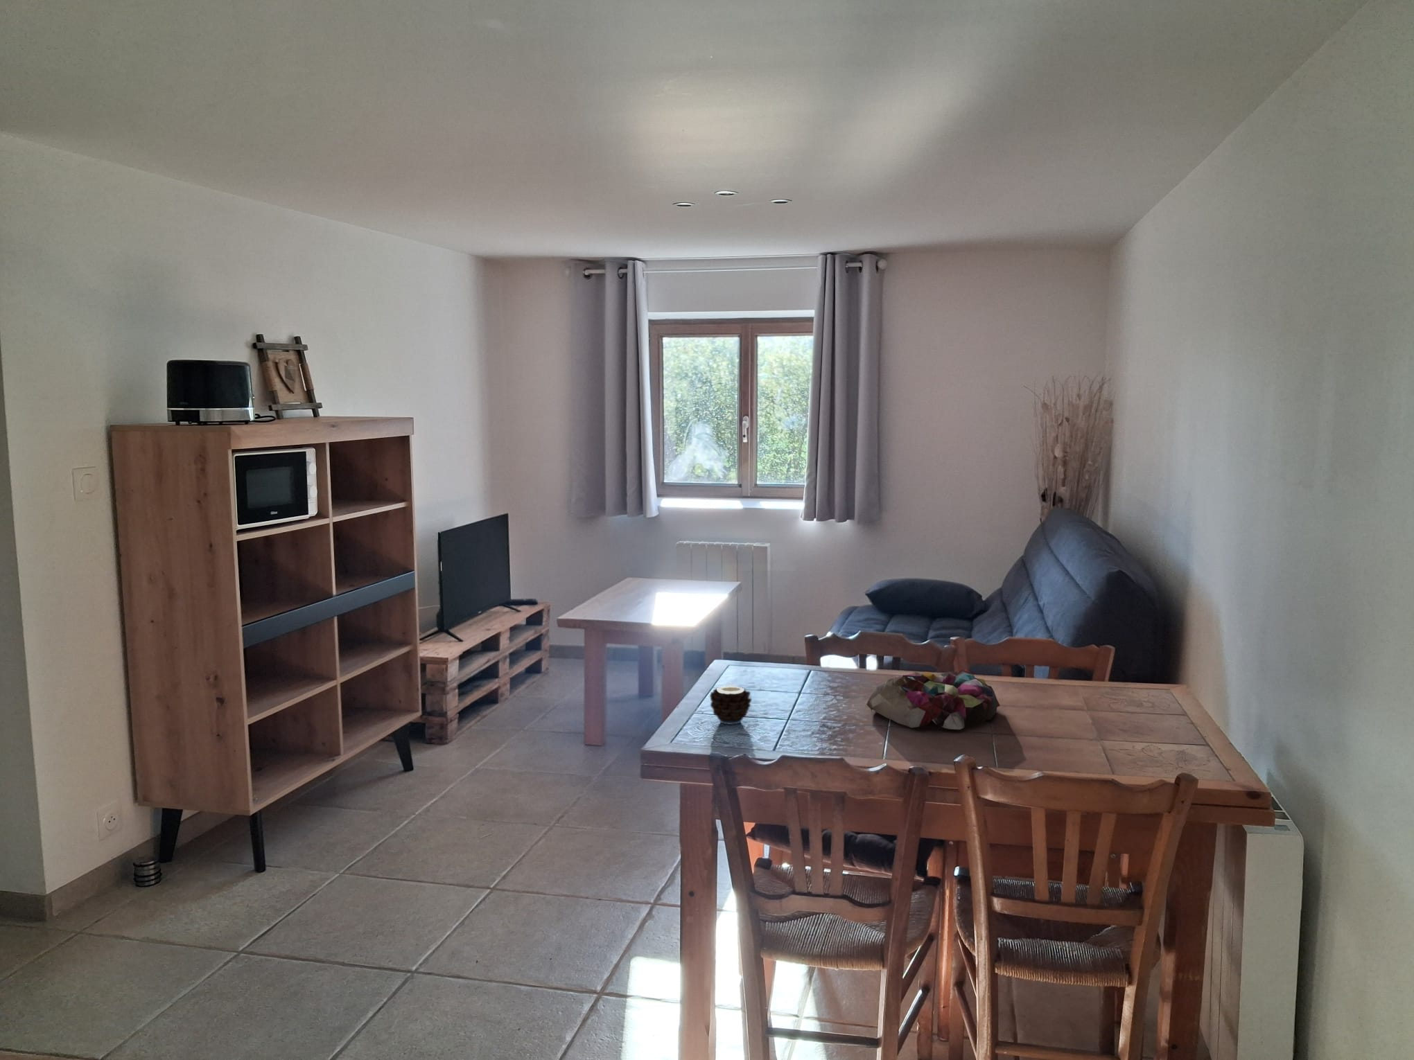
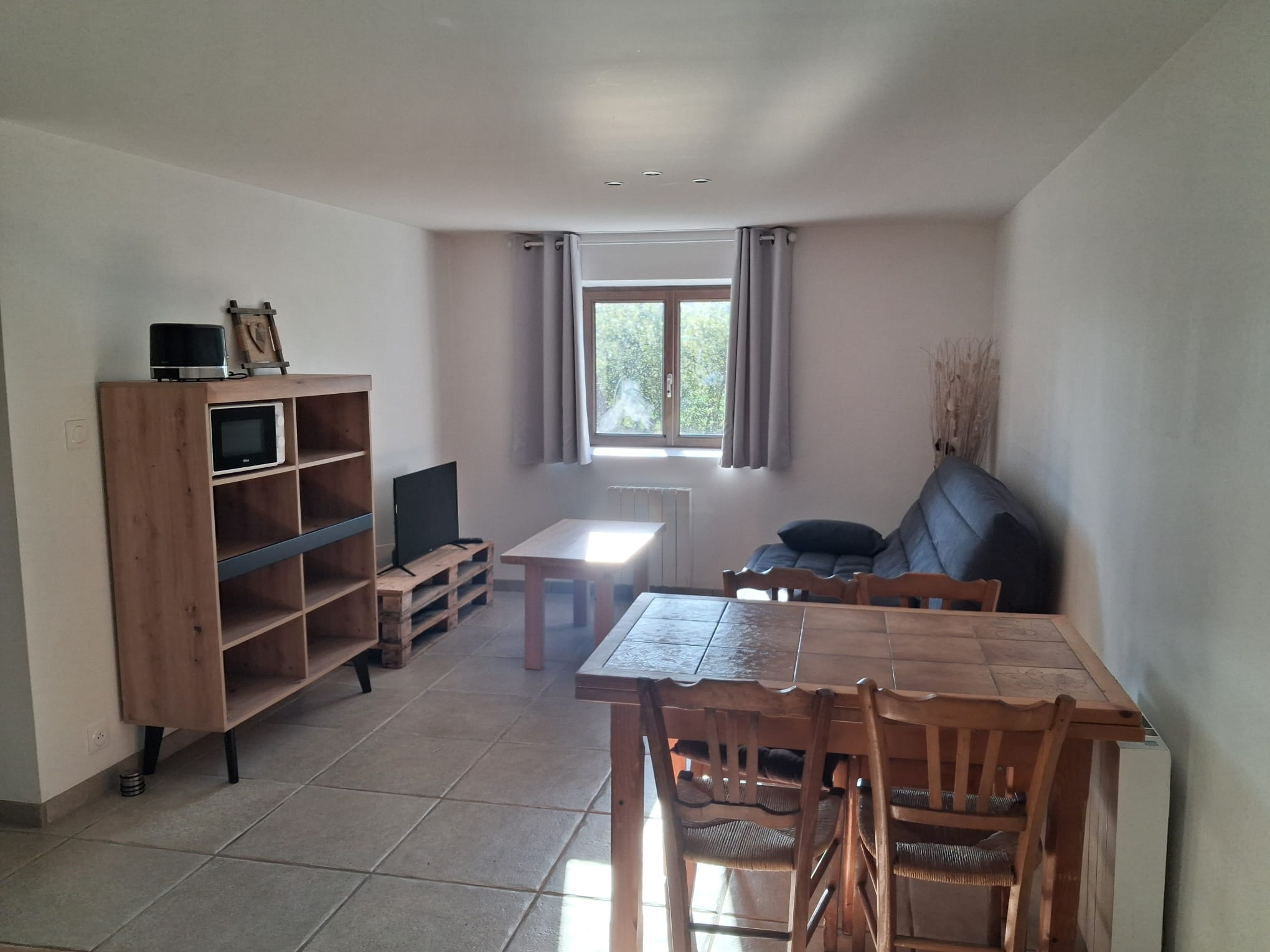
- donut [866,669,1001,730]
- candle [709,681,753,725]
